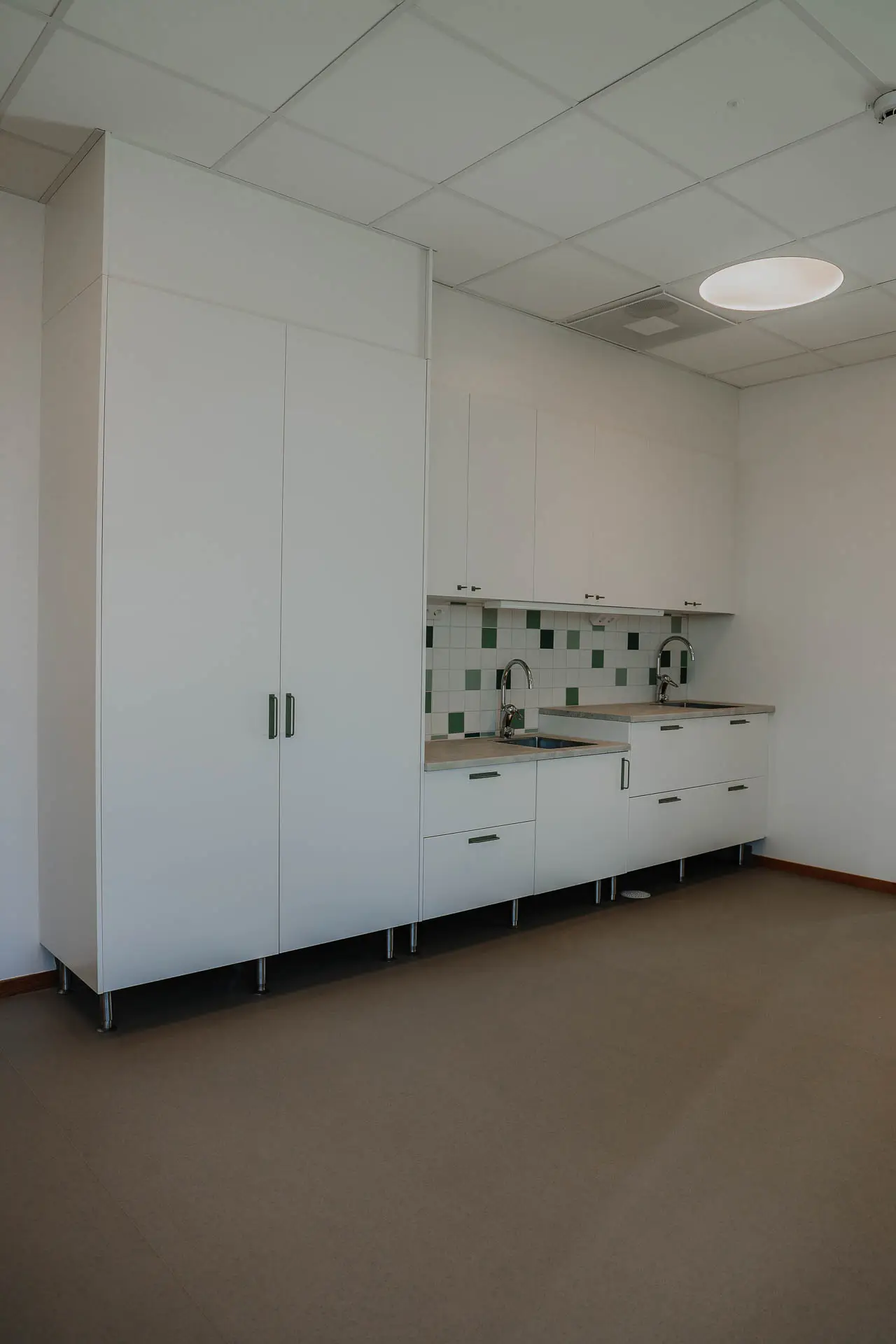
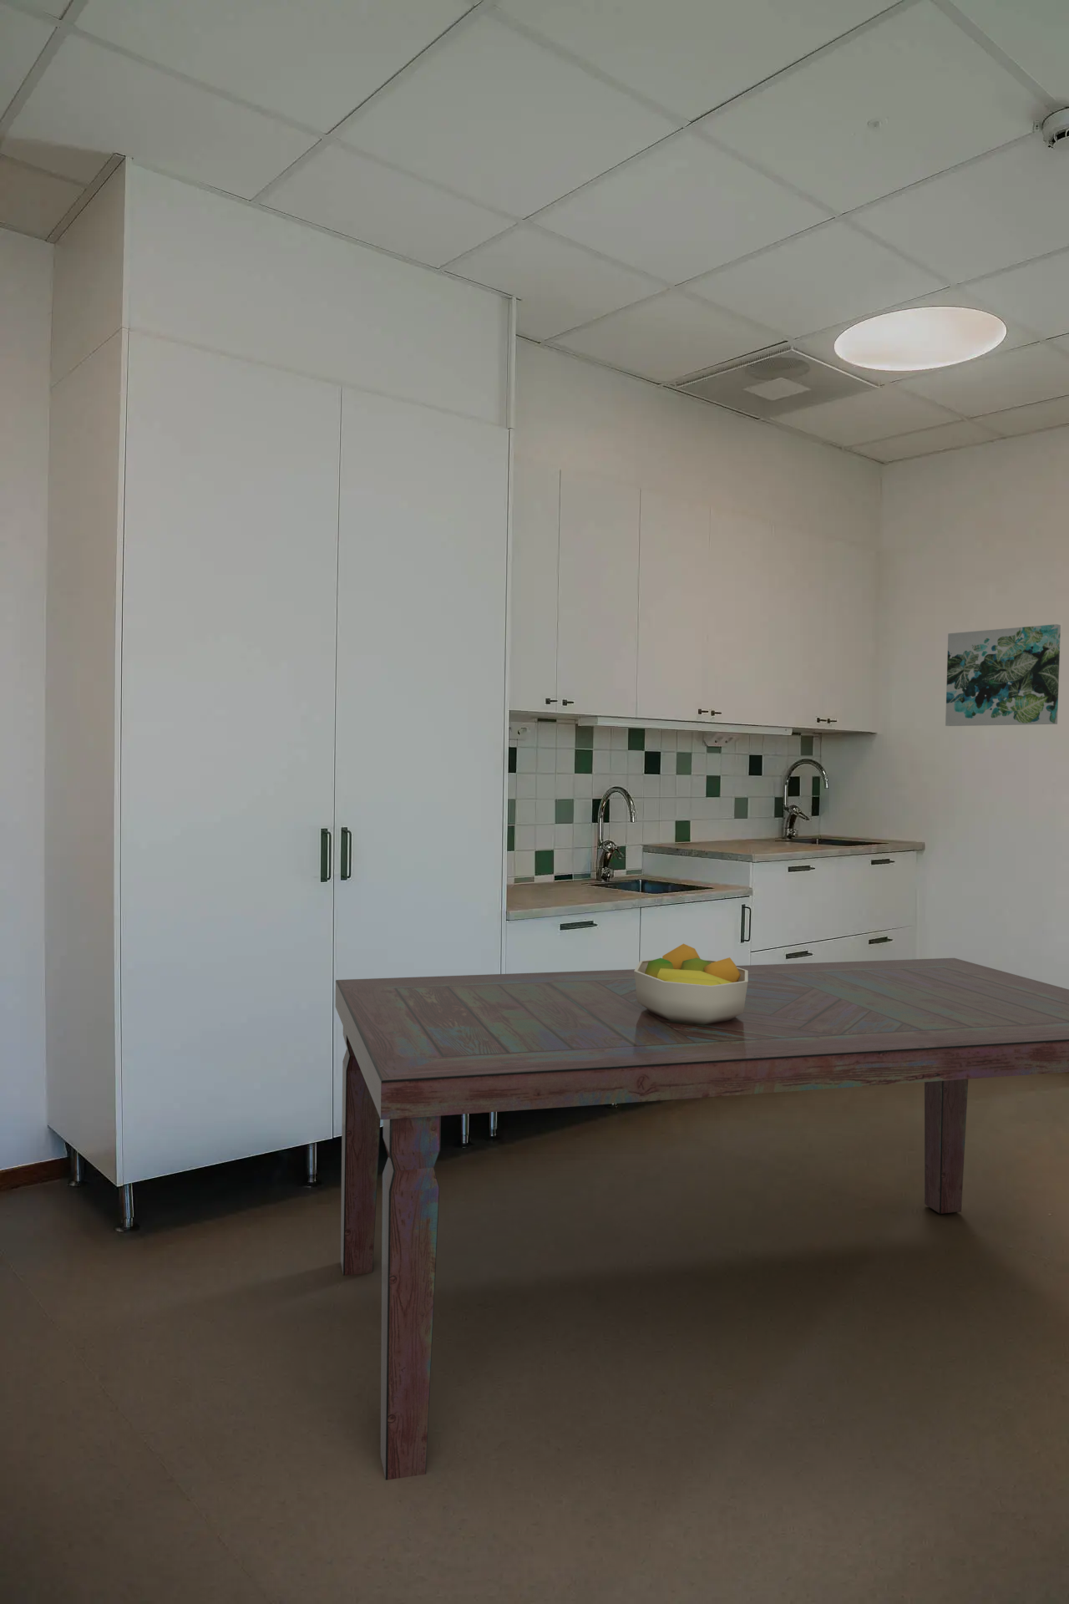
+ wall art [945,623,1062,727]
+ dining table [335,957,1069,1481]
+ fruit bowl [634,943,748,1025]
